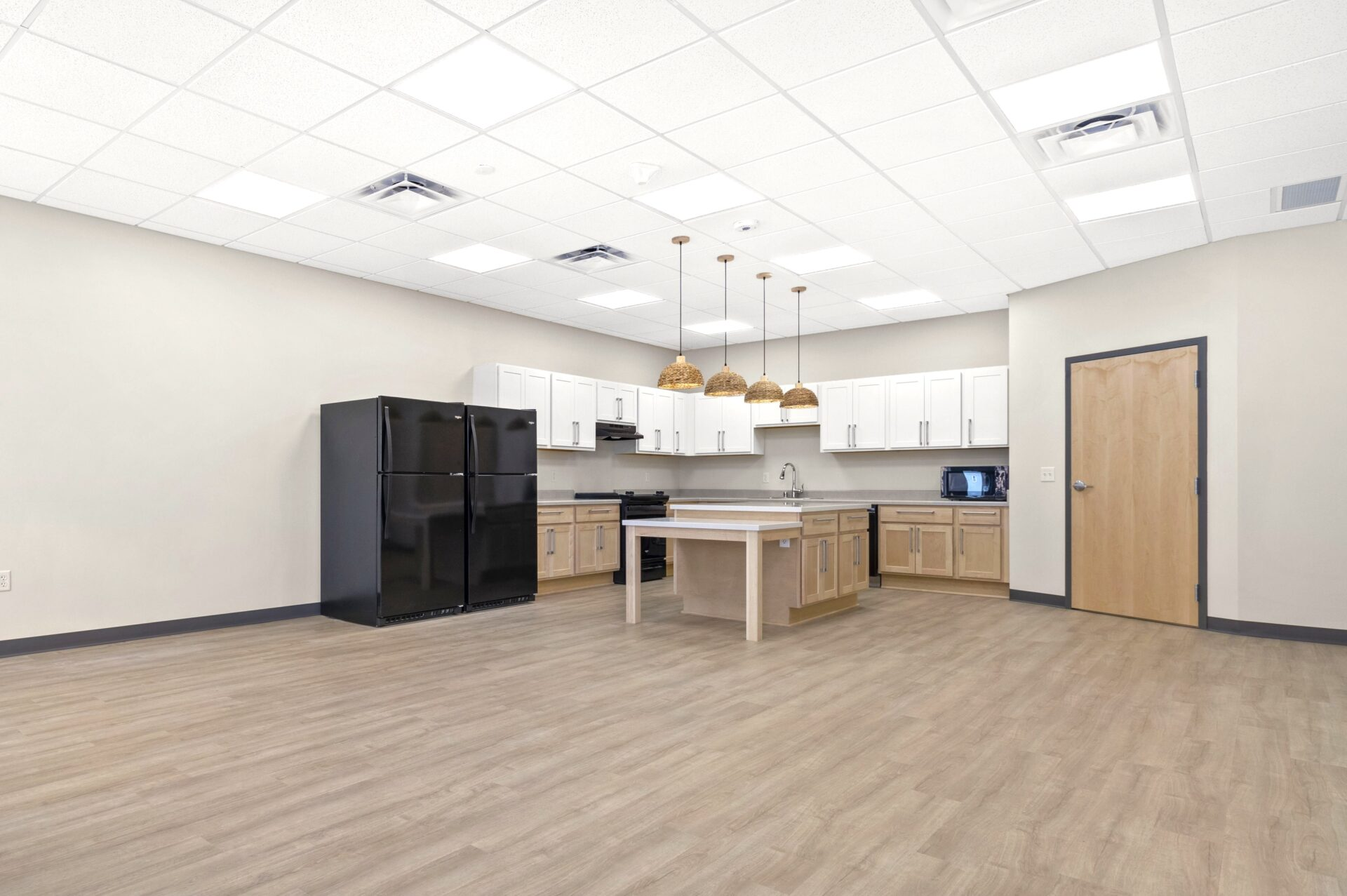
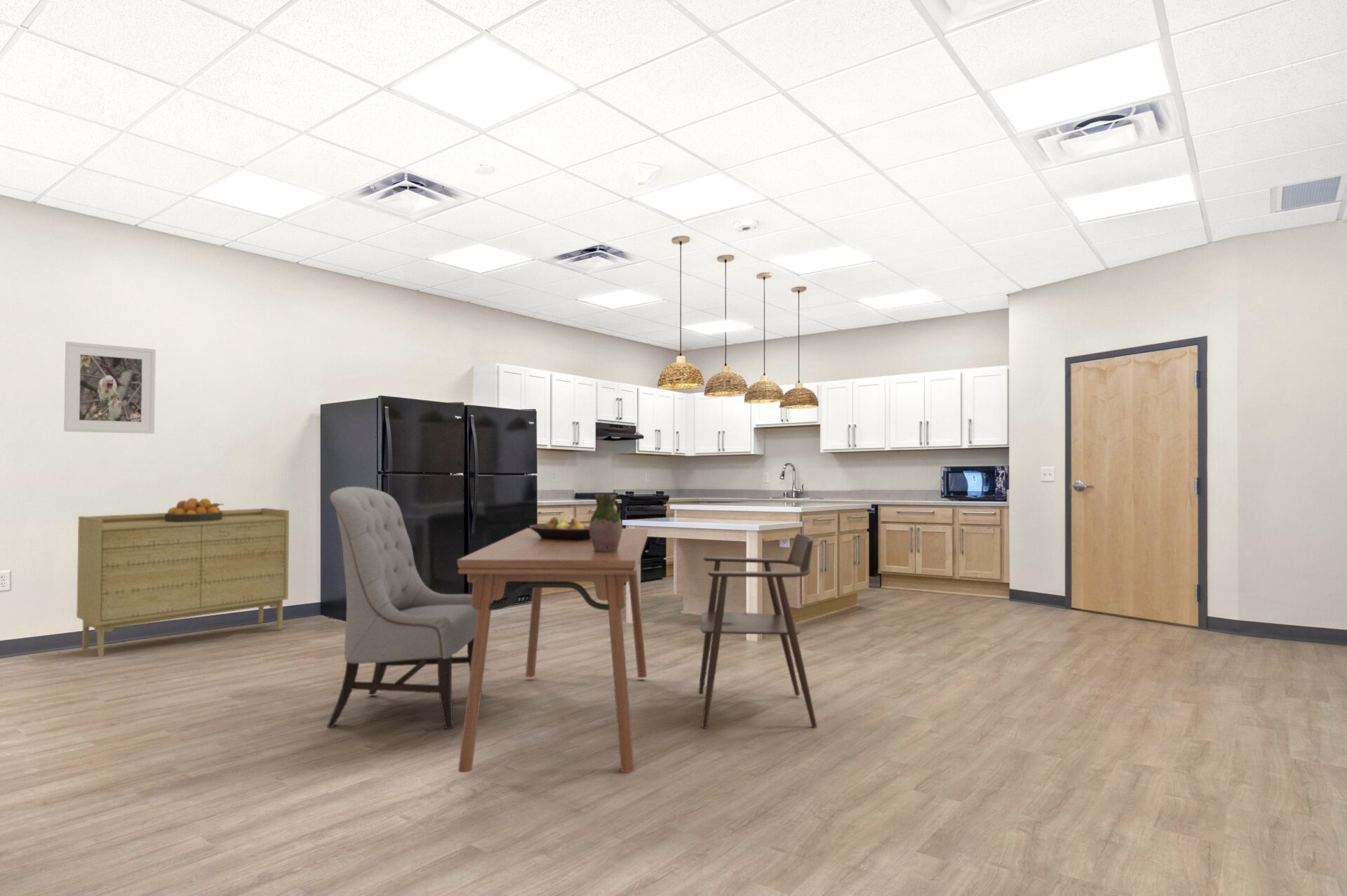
+ pitcher [589,493,623,552]
+ chair [698,533,817,729]
+ chair [326,486,483,730]
+ fruit bowl [528,516,591,540]
+ fruit bowl [165,497,225,522]
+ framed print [63,341,156,434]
+ dining table [457,528,649,773]
+ sideboard [76,507,290,657]
